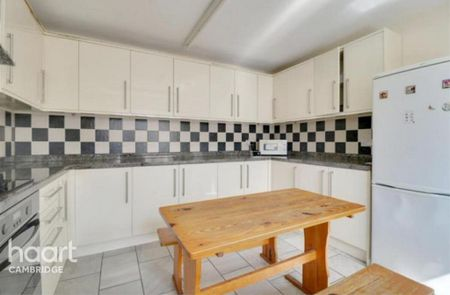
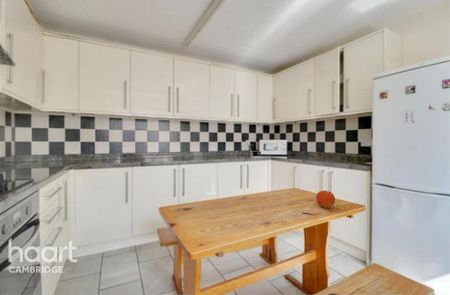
+ fruit [315,190,336,209]
